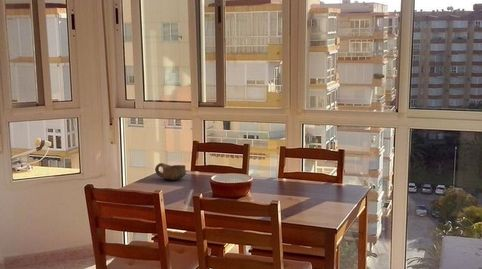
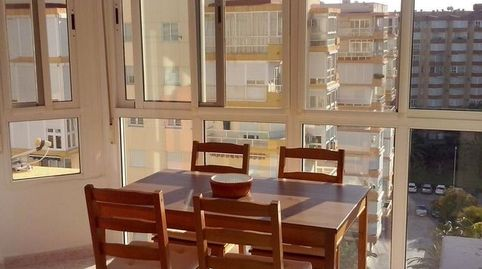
- bowl [154,162,187,181]
